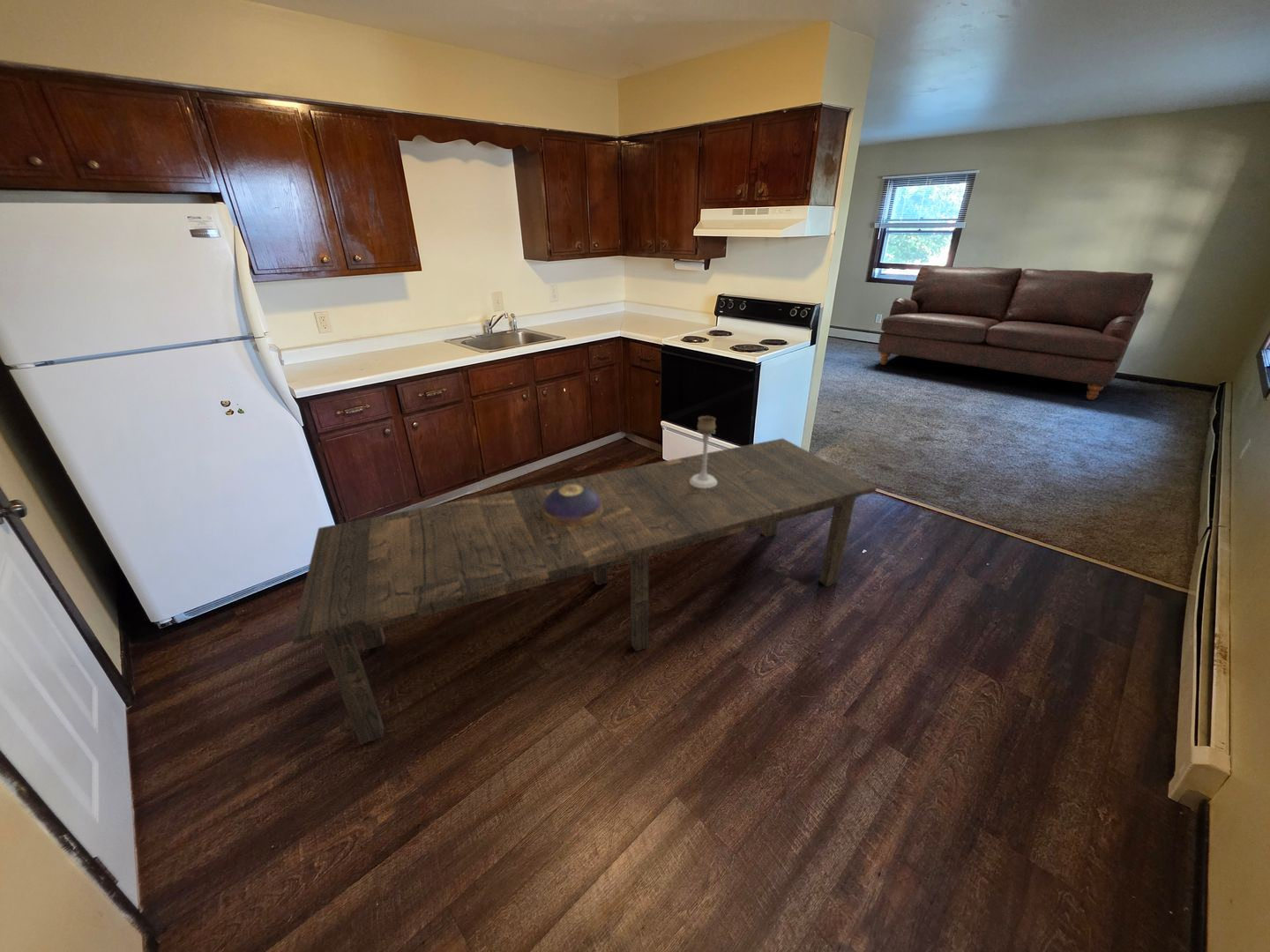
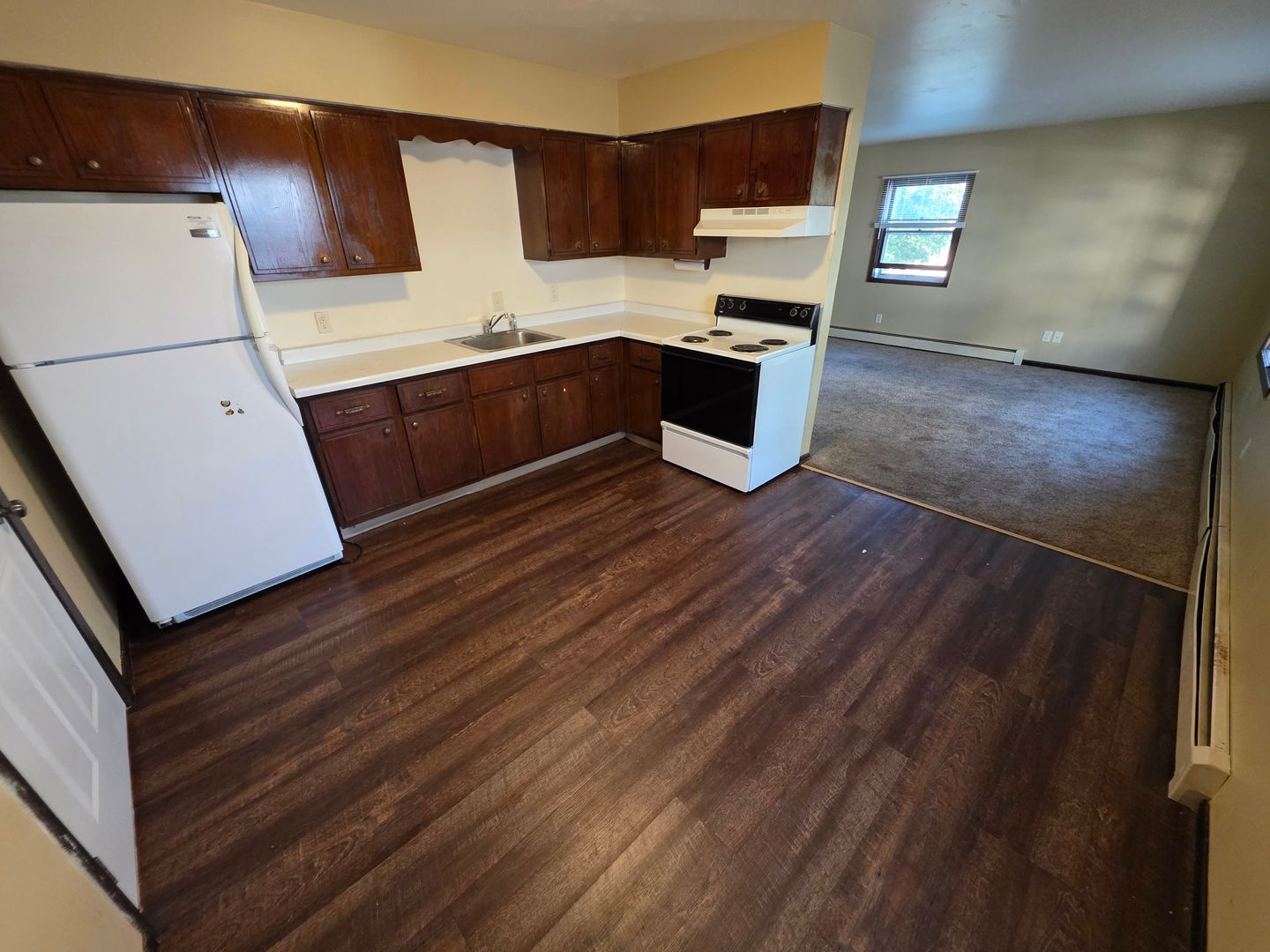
- sofa [877,264,1154,400]
- decorative bowl [542,484,602,527]
- candle holder [690,415,717,488]
- dining table [291,437,878,746]
